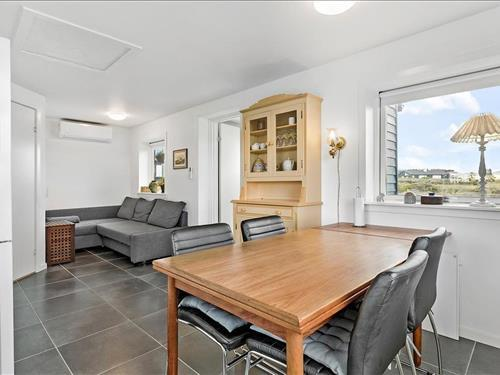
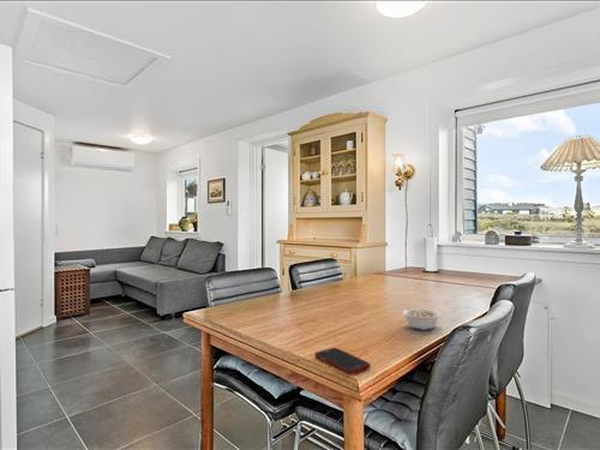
+ legume [394,307,442,331]
+ cell phone [314,347,371,376]
